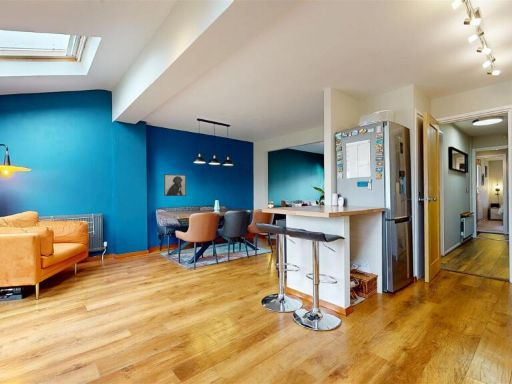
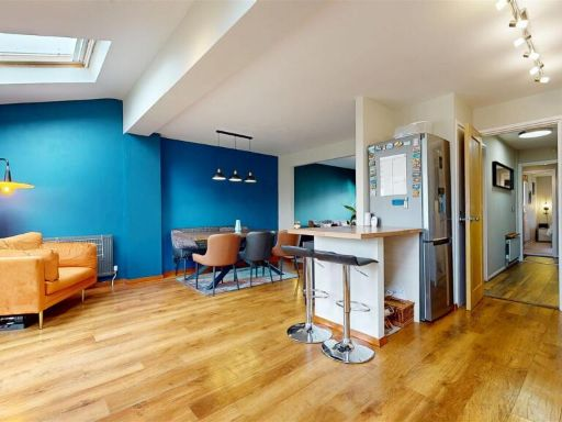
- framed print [163,173,187,197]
